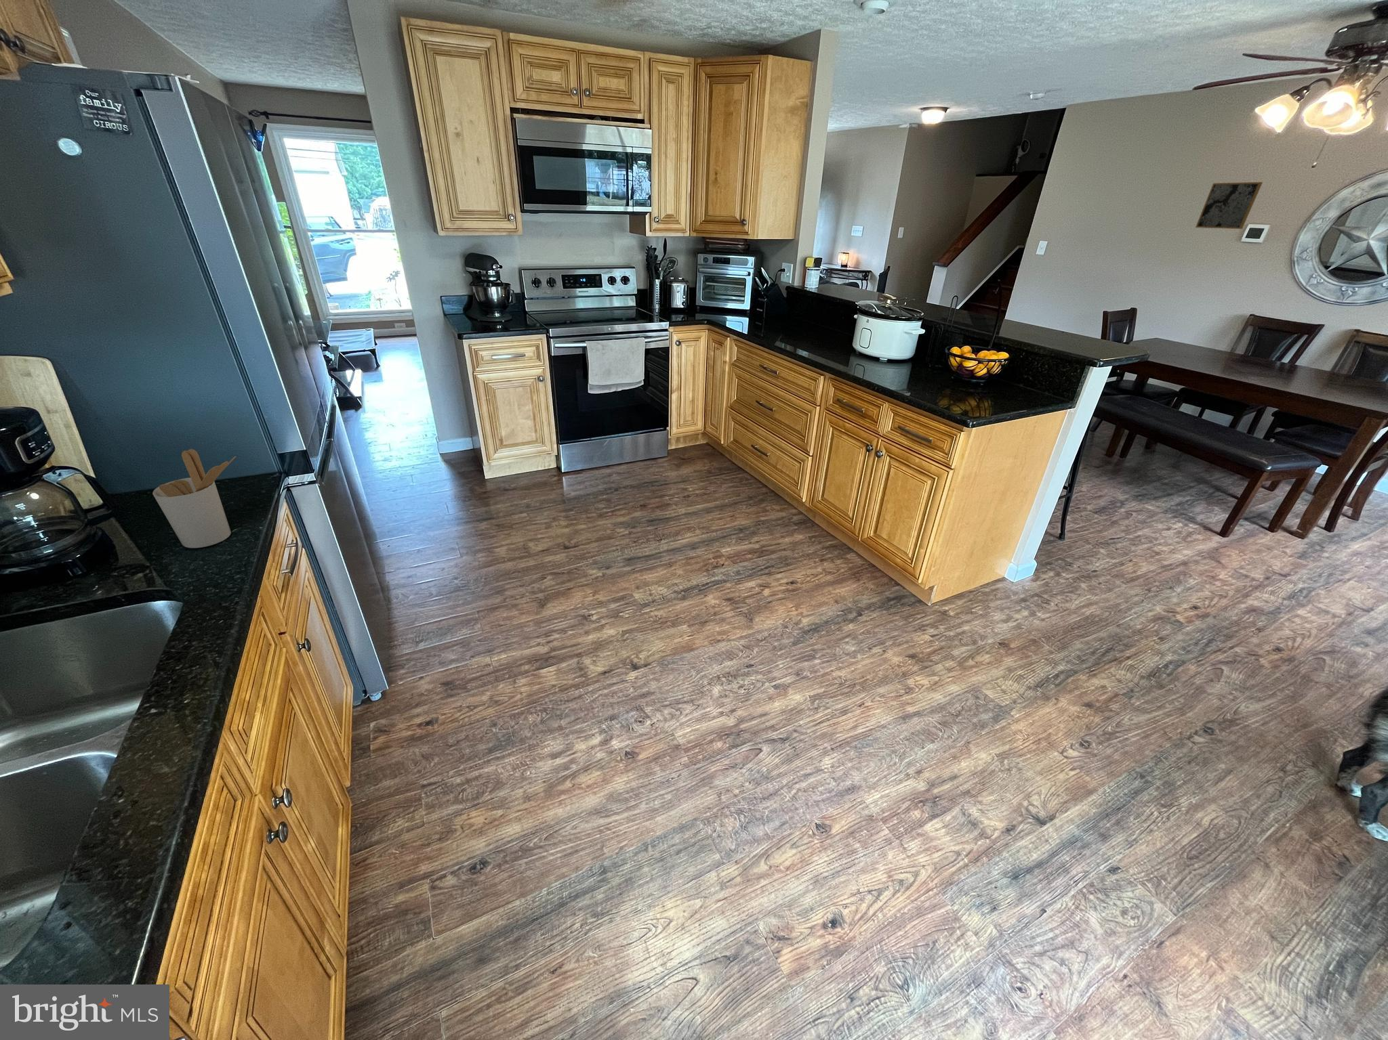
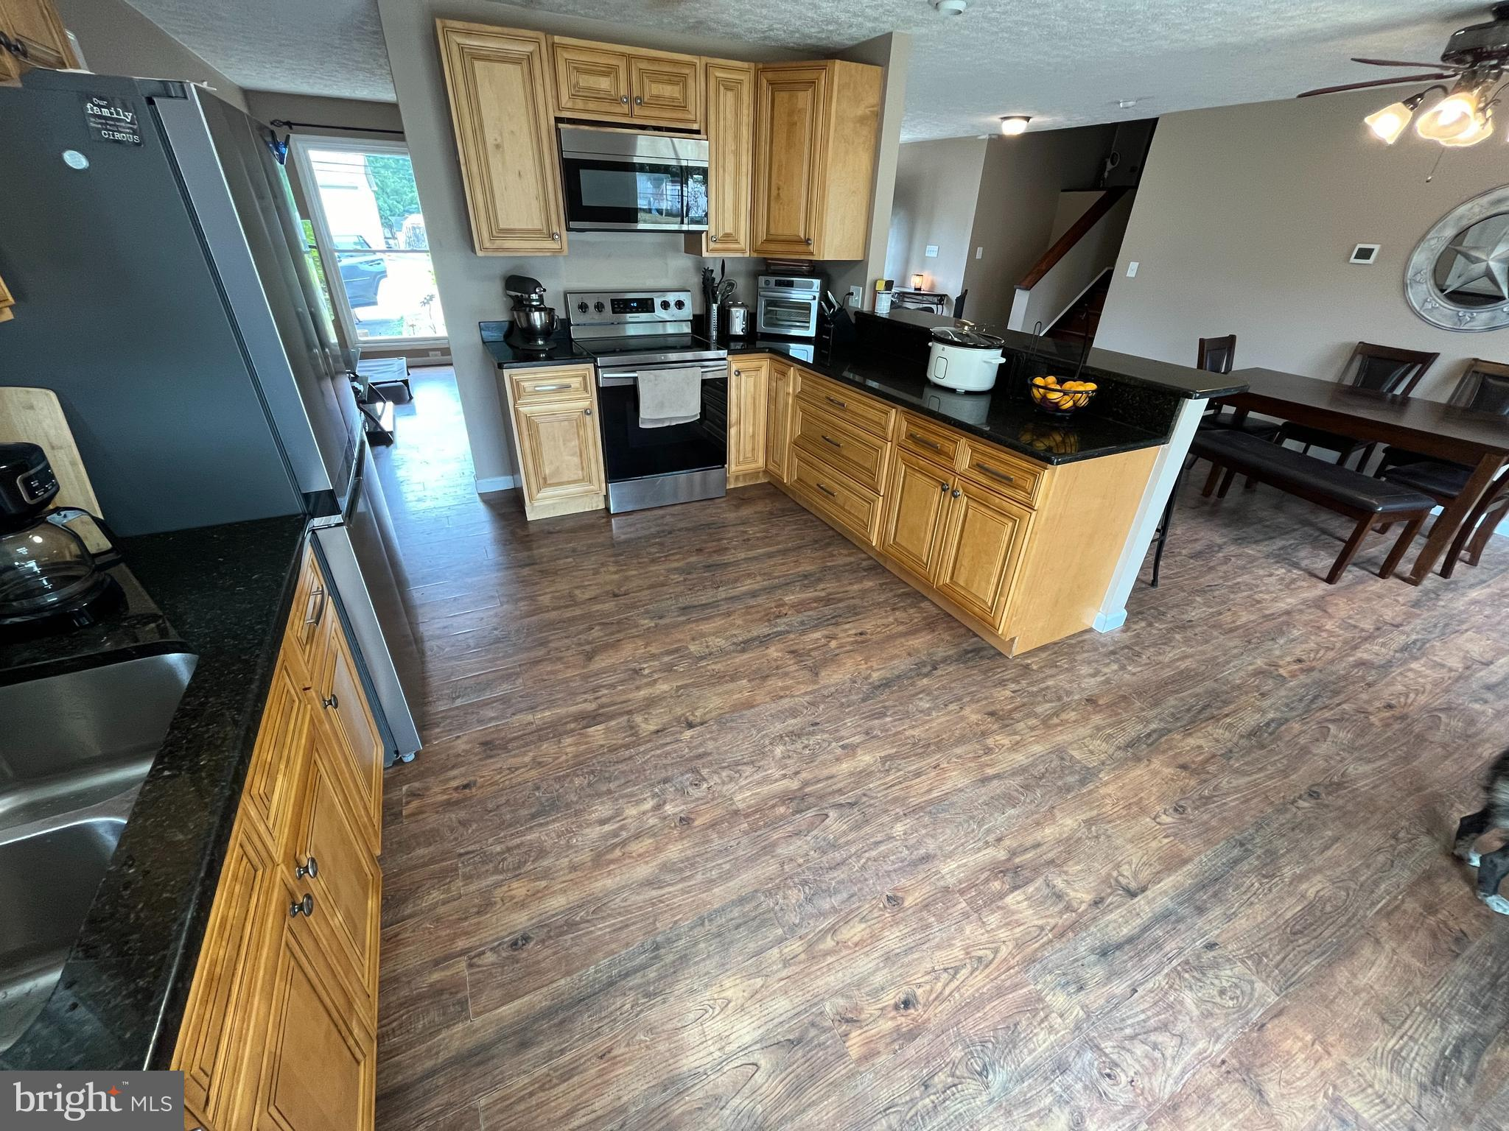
- utensil holder [152,449,236,548]
- wall art [1195,181,1263,229]
